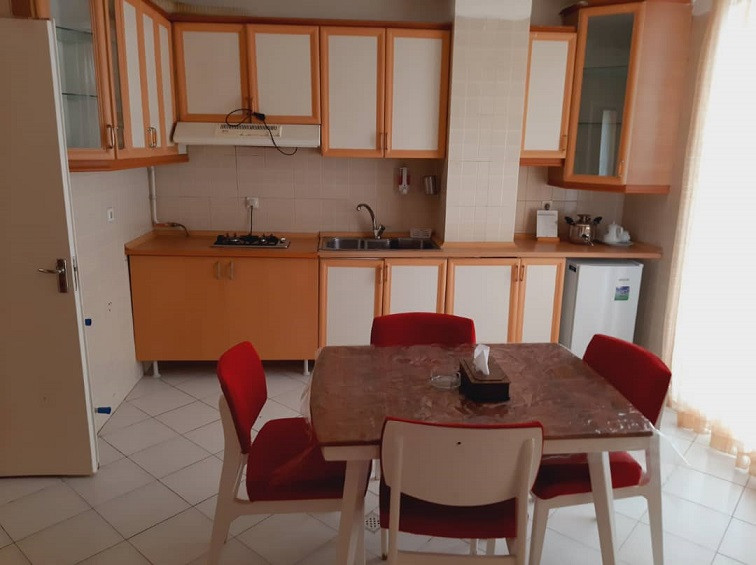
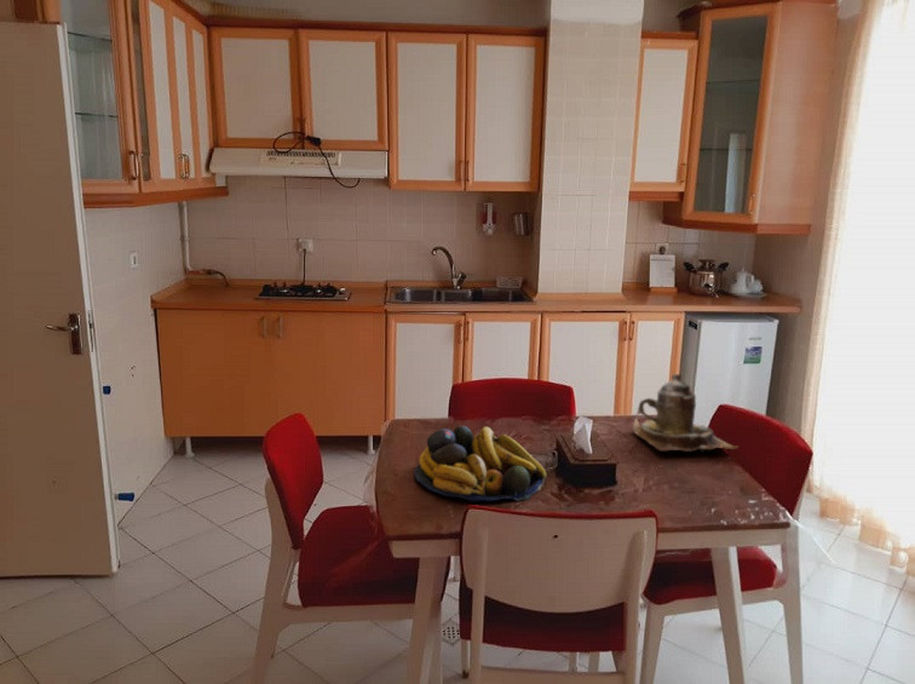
+ teapot [632,373,740,454]
+ fruit bowl [413,425,548,502]
